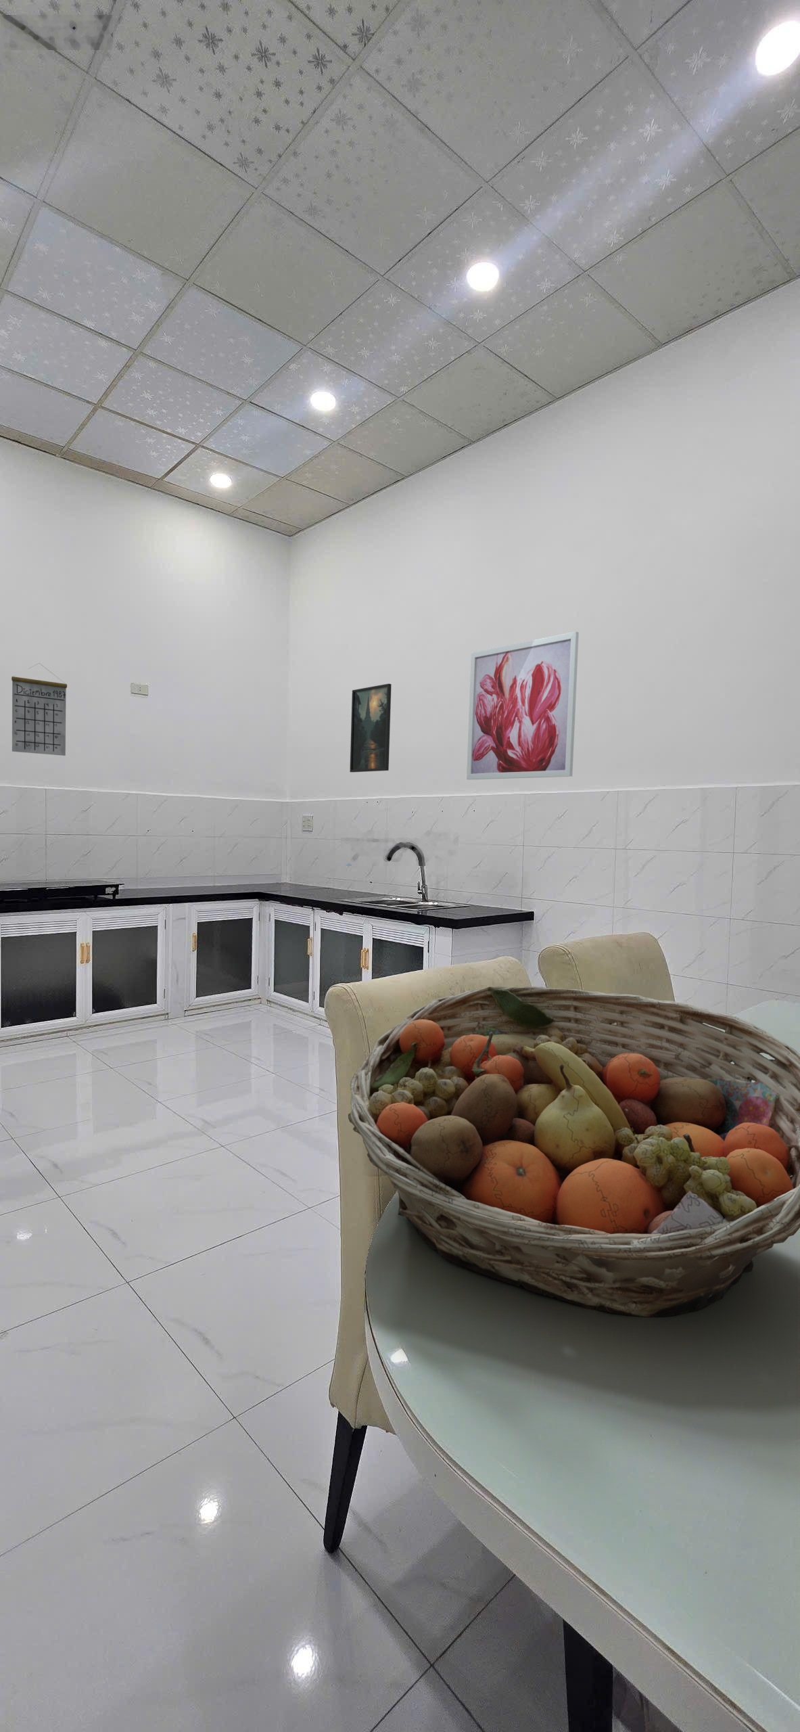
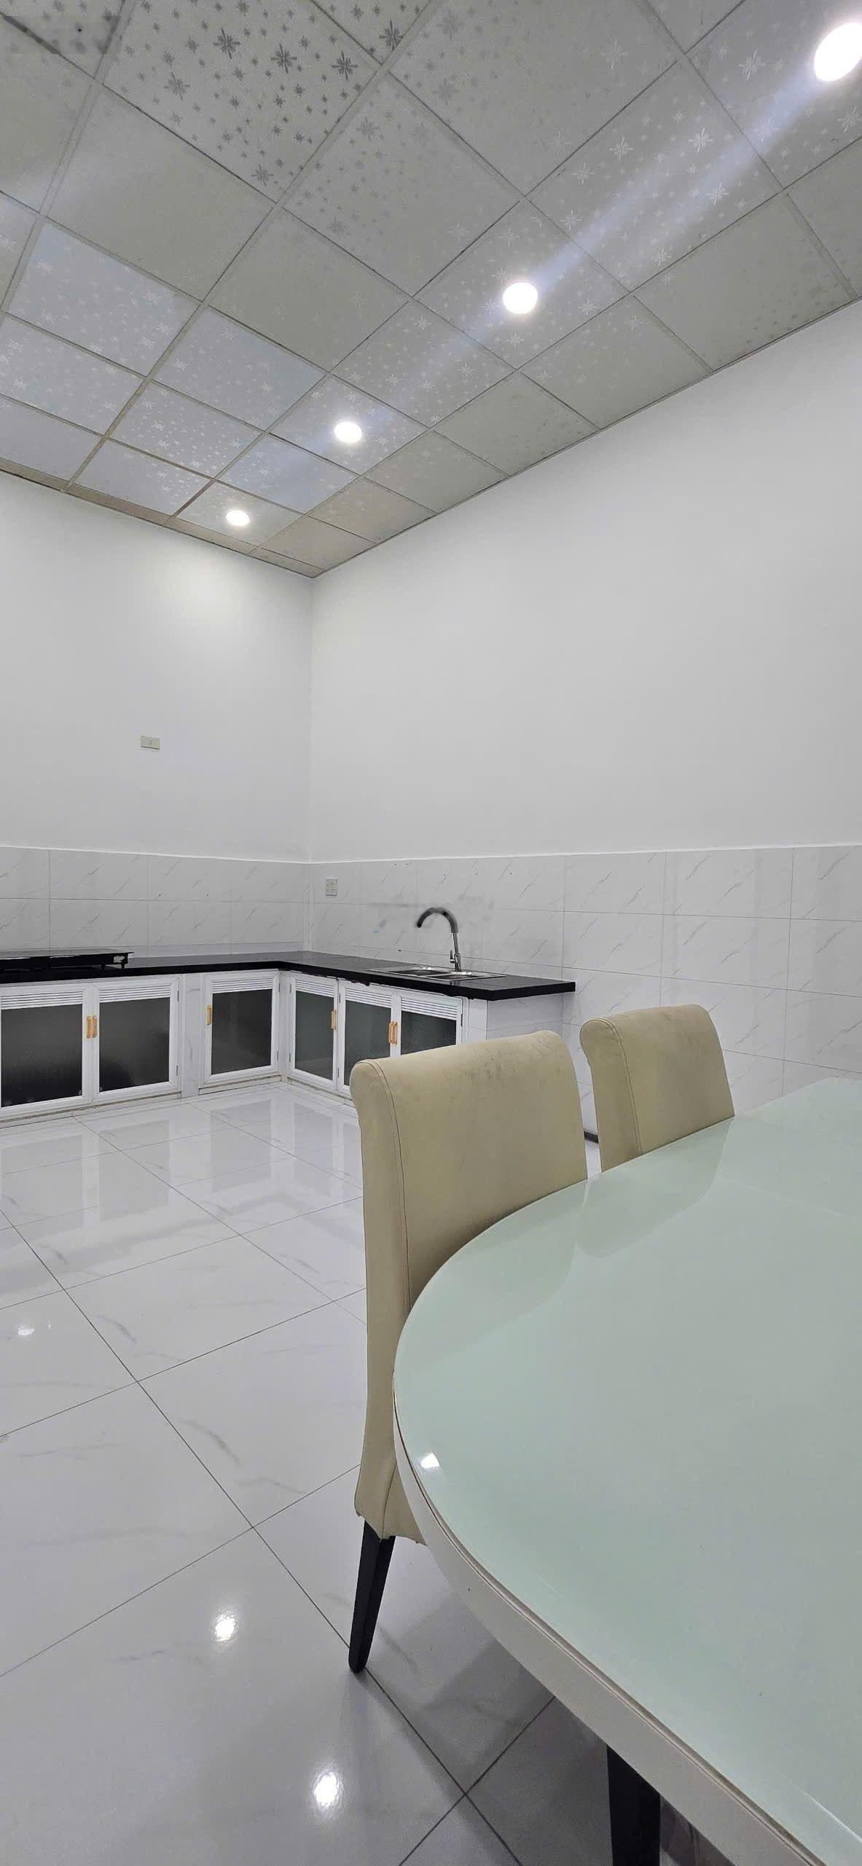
- calendar [11,663,67,757]
- wall art [466,631,579,780]
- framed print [349,683,392,772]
- fruit basket [348,985,800,1318]
